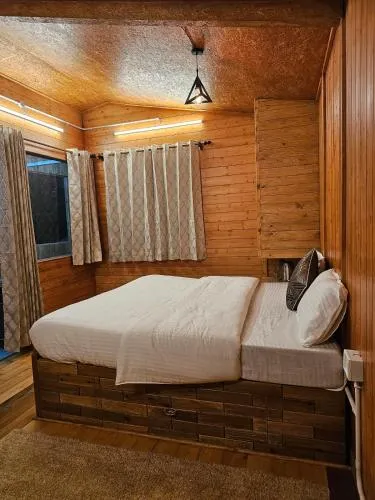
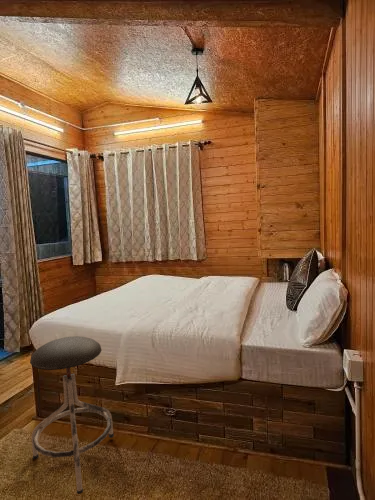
+ stool [29,335,115,495]
